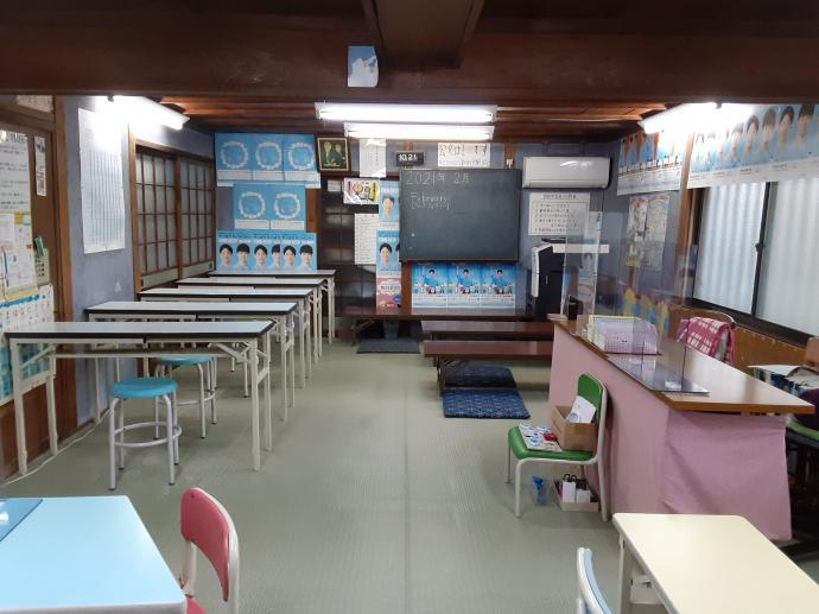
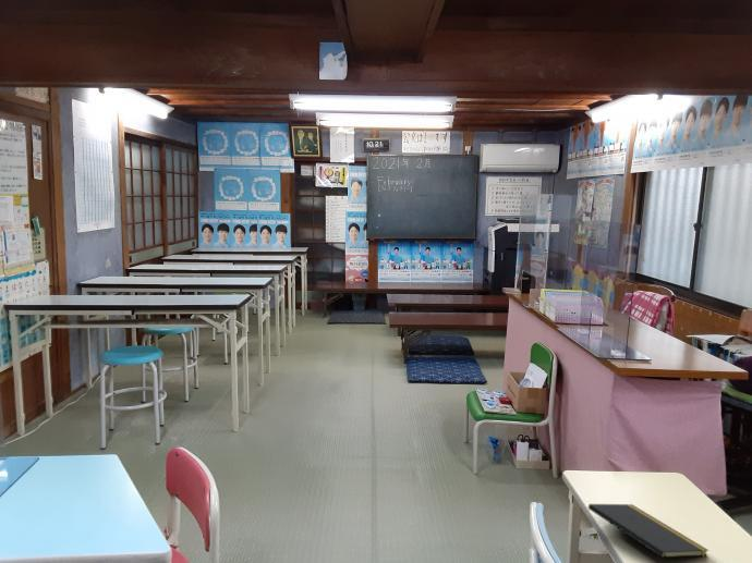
+ notepad [587,503,709,563]
